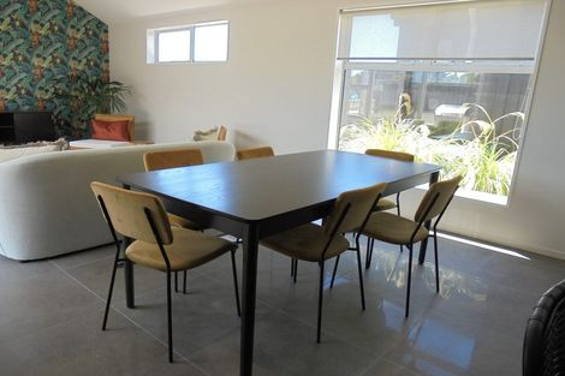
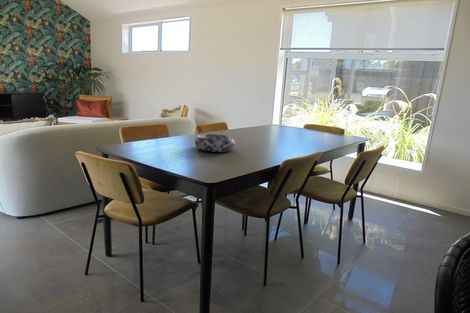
+ decorative bowl [194,133,236,153]
